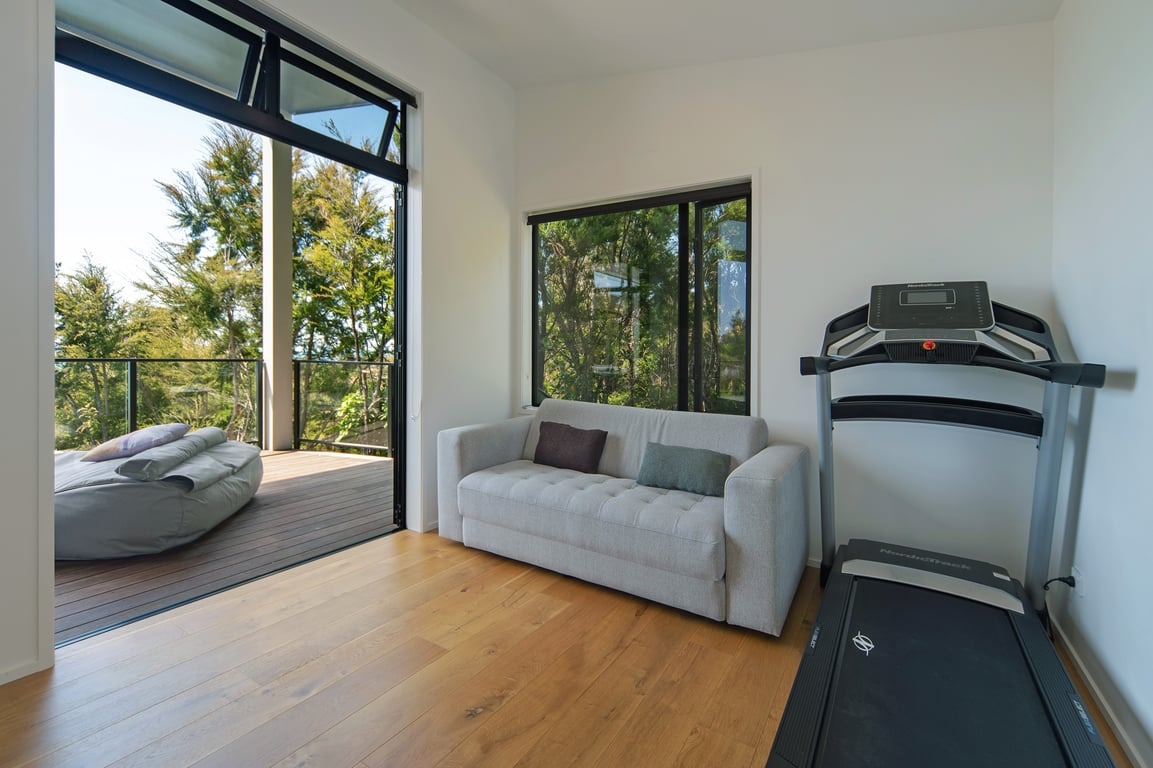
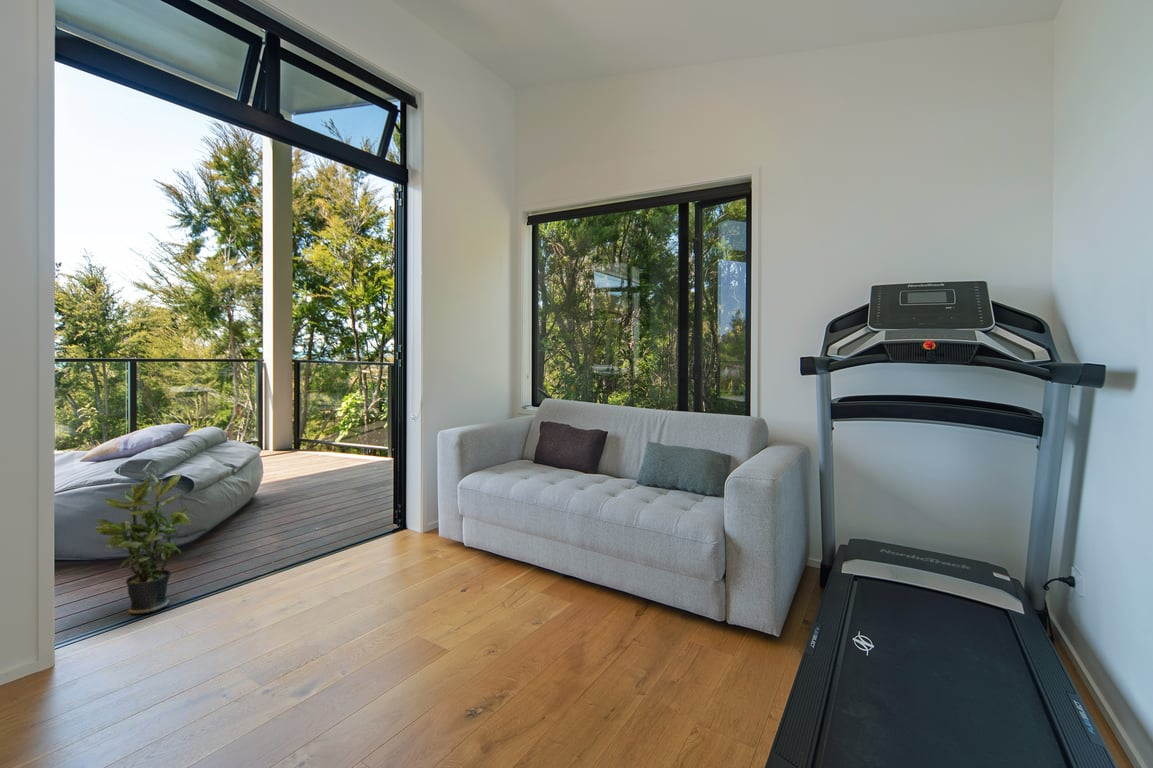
+ potted plant [93,472,192,616]
